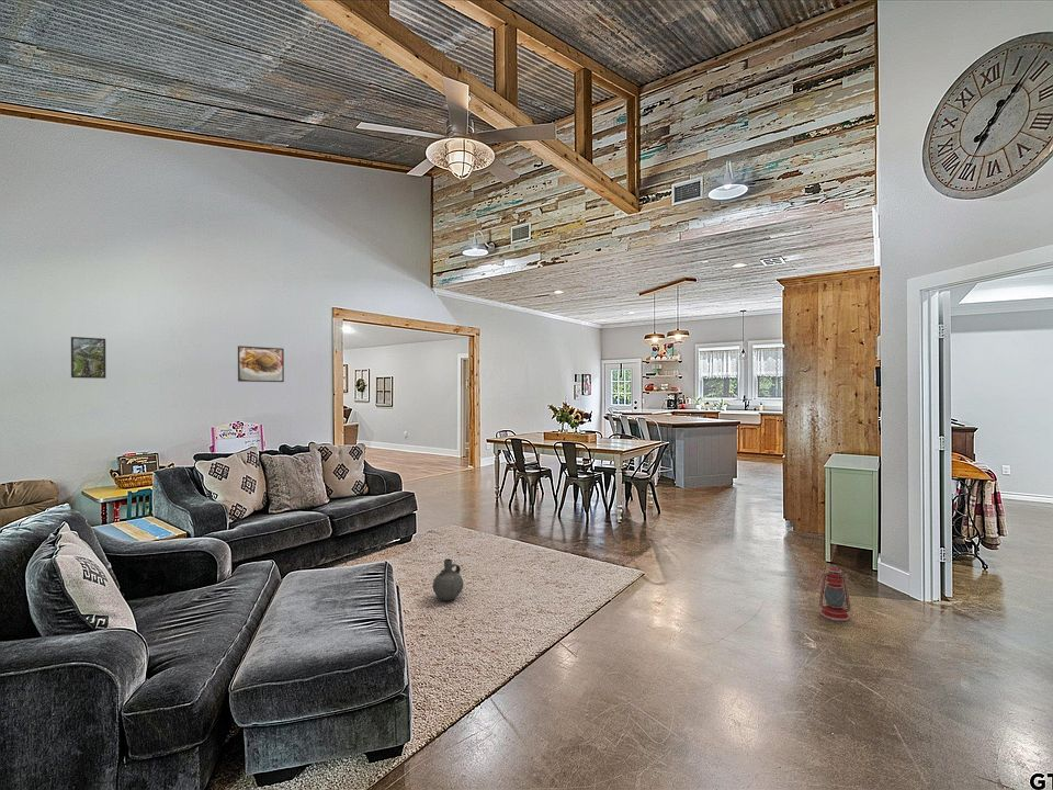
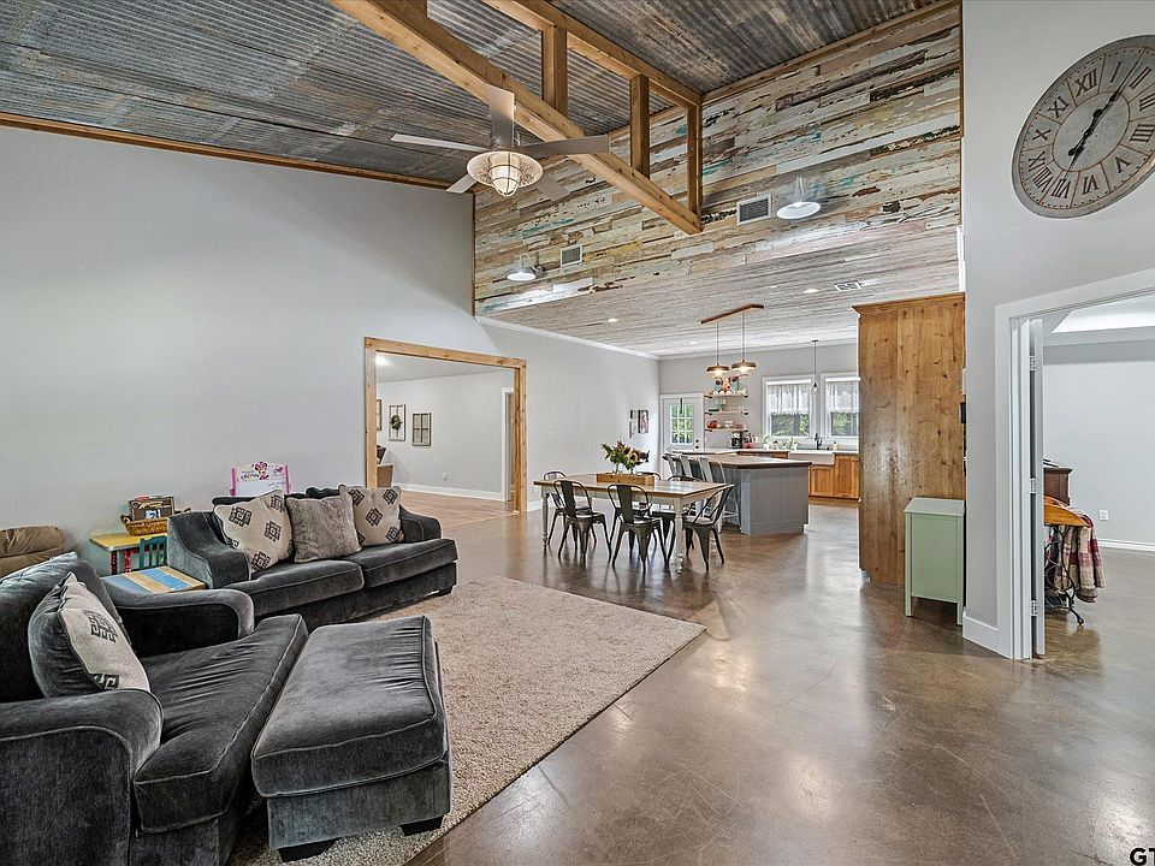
- lantern [816,564,854,622]
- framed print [70,336,107,380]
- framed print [237,345,285,383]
- ceramic jug [431,558,464,601]
